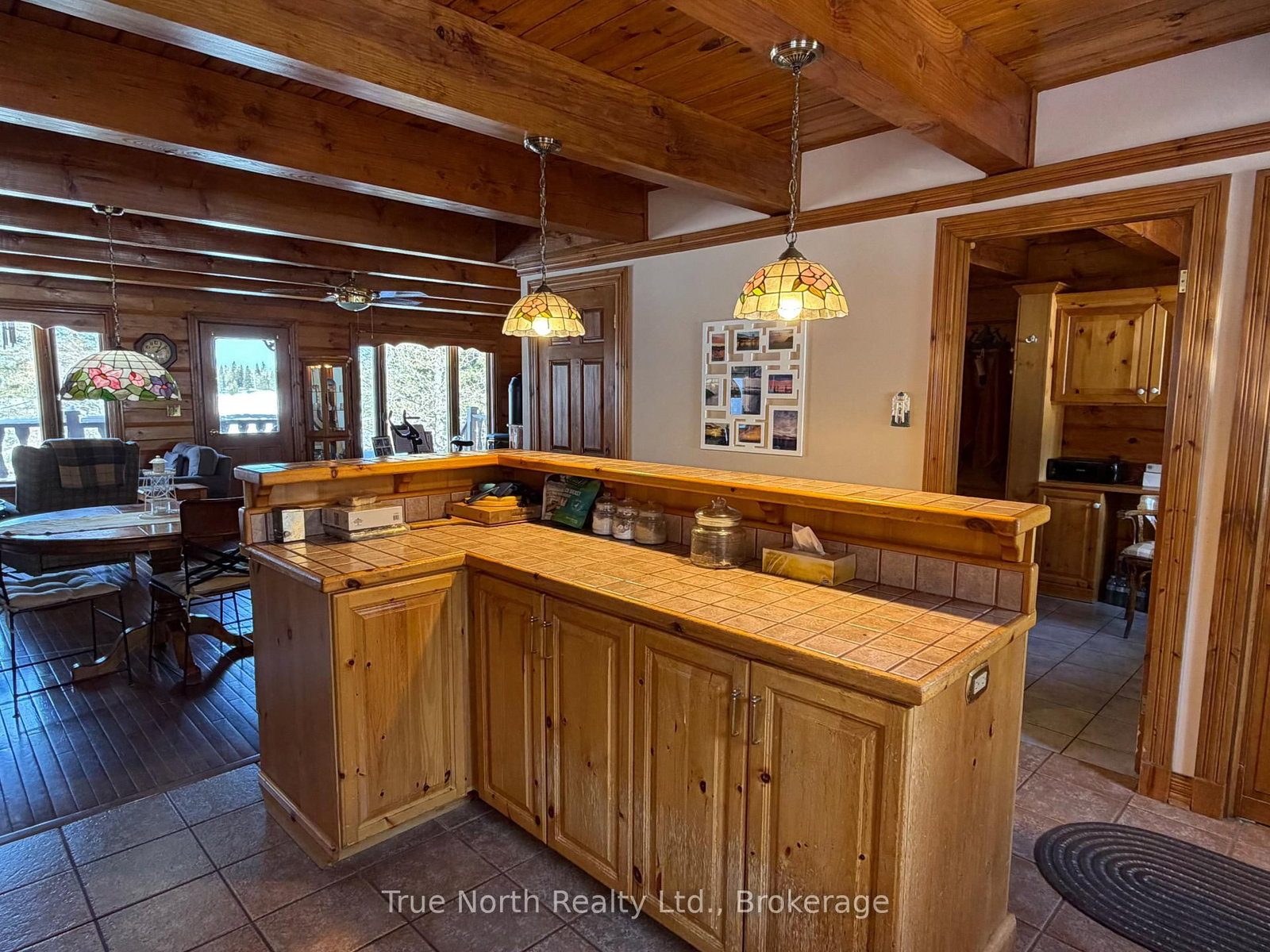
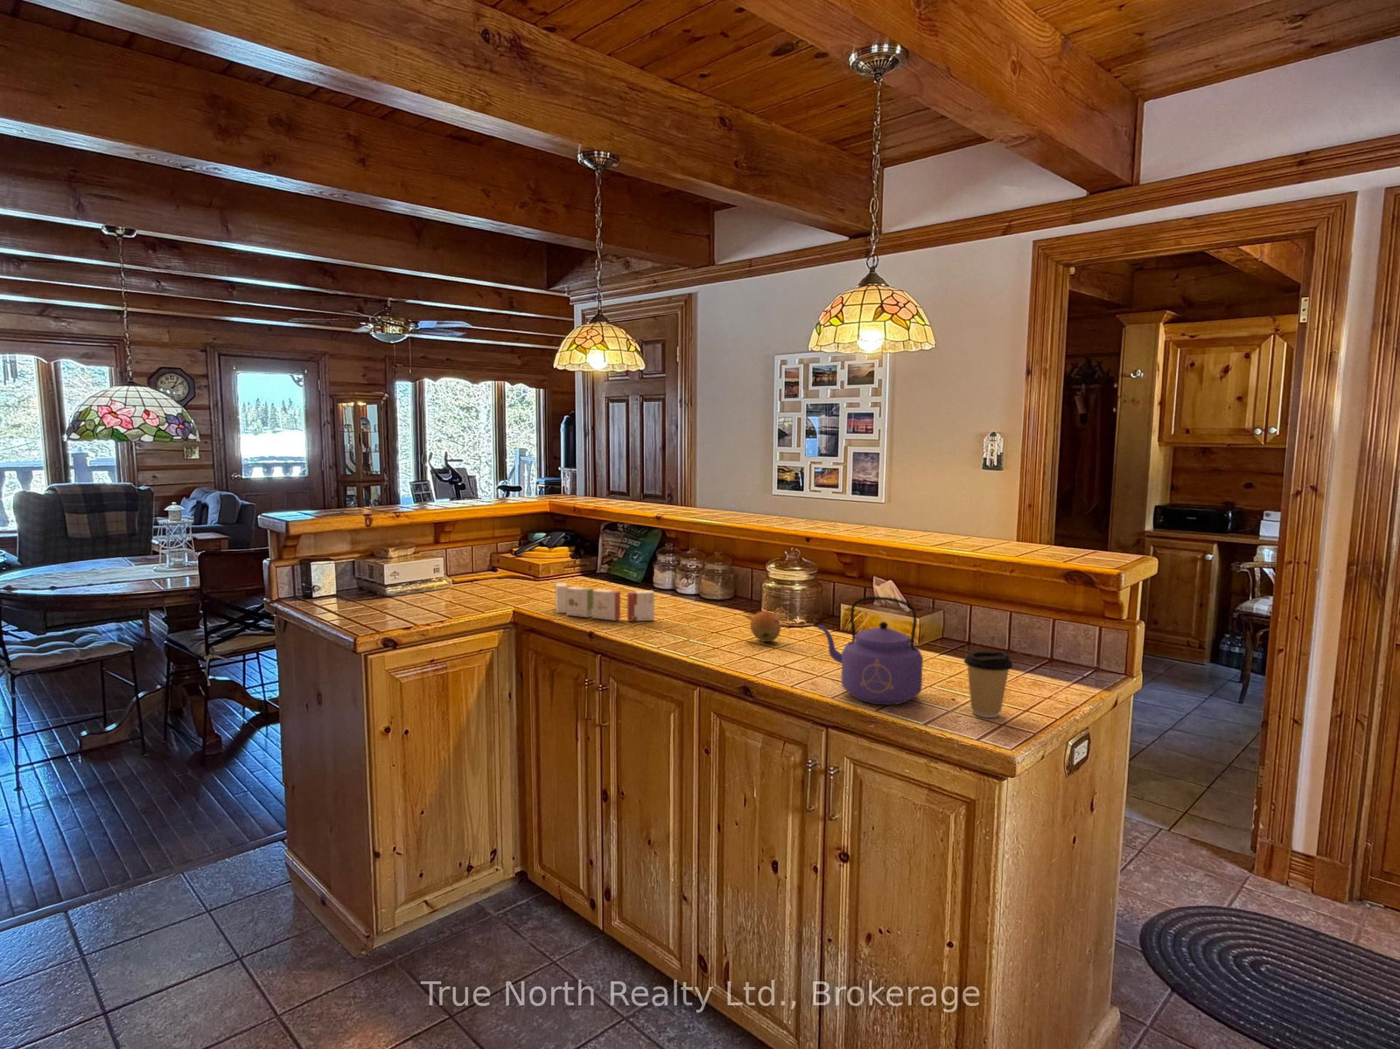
+ coffee cup [962,650,1014,718]
+ kettle [817,596,924,705]
+ fruit [749,610,783,642]
+ tea box [553,581,656,623]
